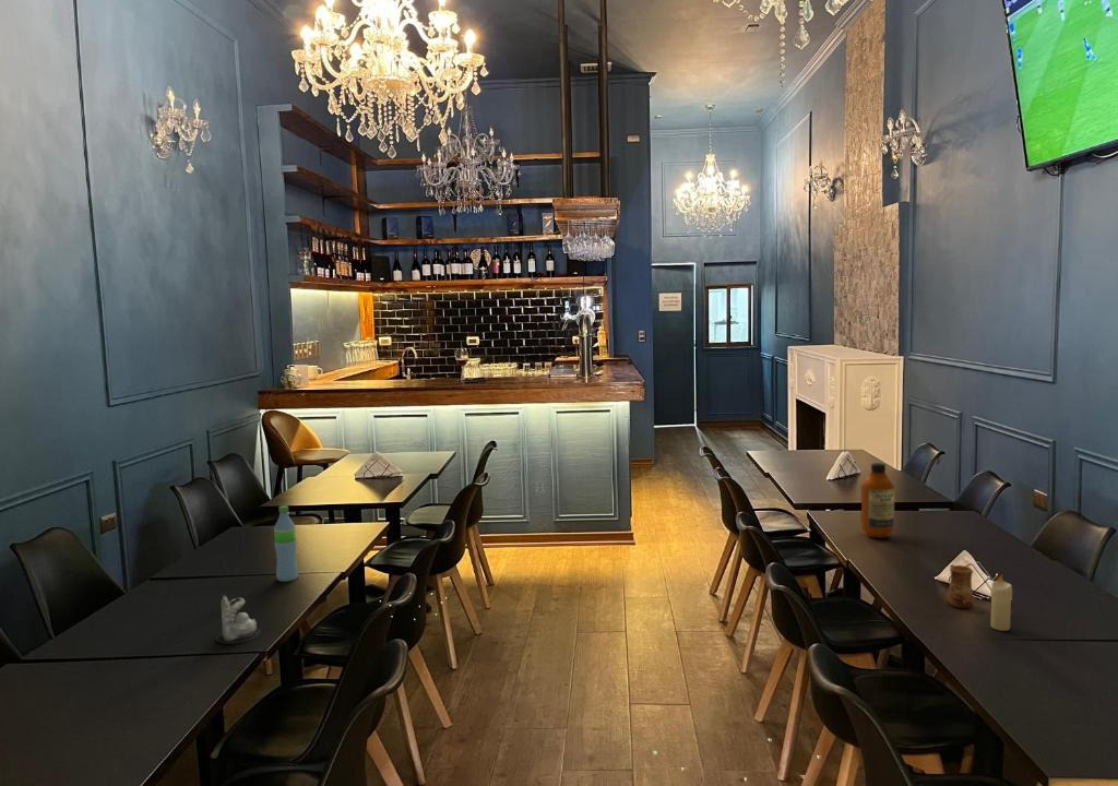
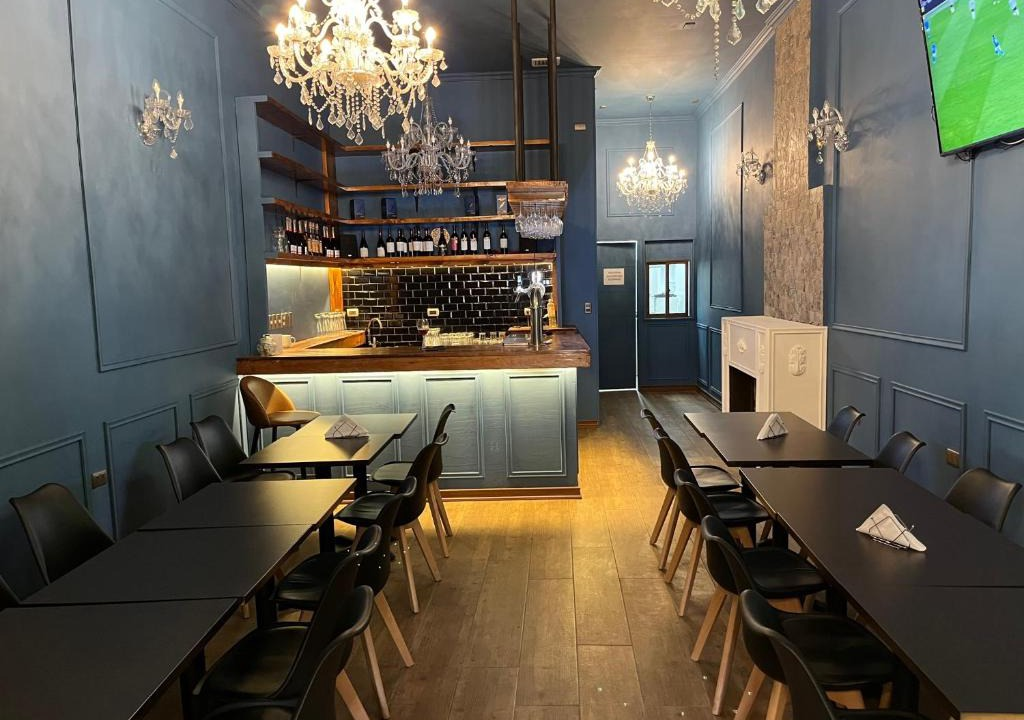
- cup [945,564,976,609]
- water bottle [273,504,299,583]
- candle [214,594,262,645]
- candle [989,573,1013,632]
- bottle [860,462,895,539]
